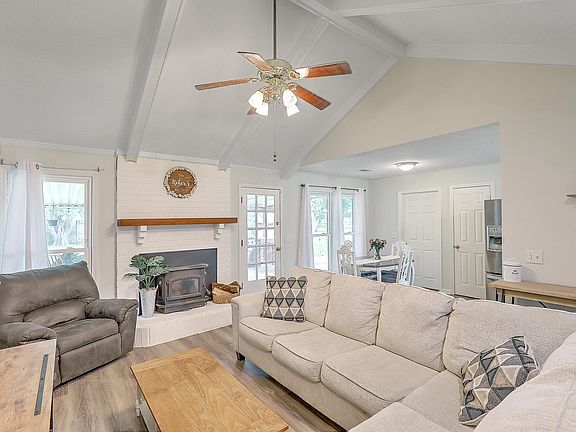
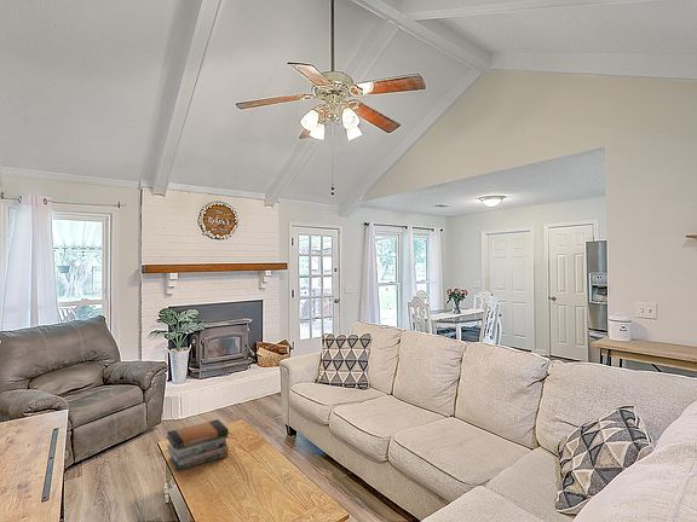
+ book stack [166,418,230,471]
